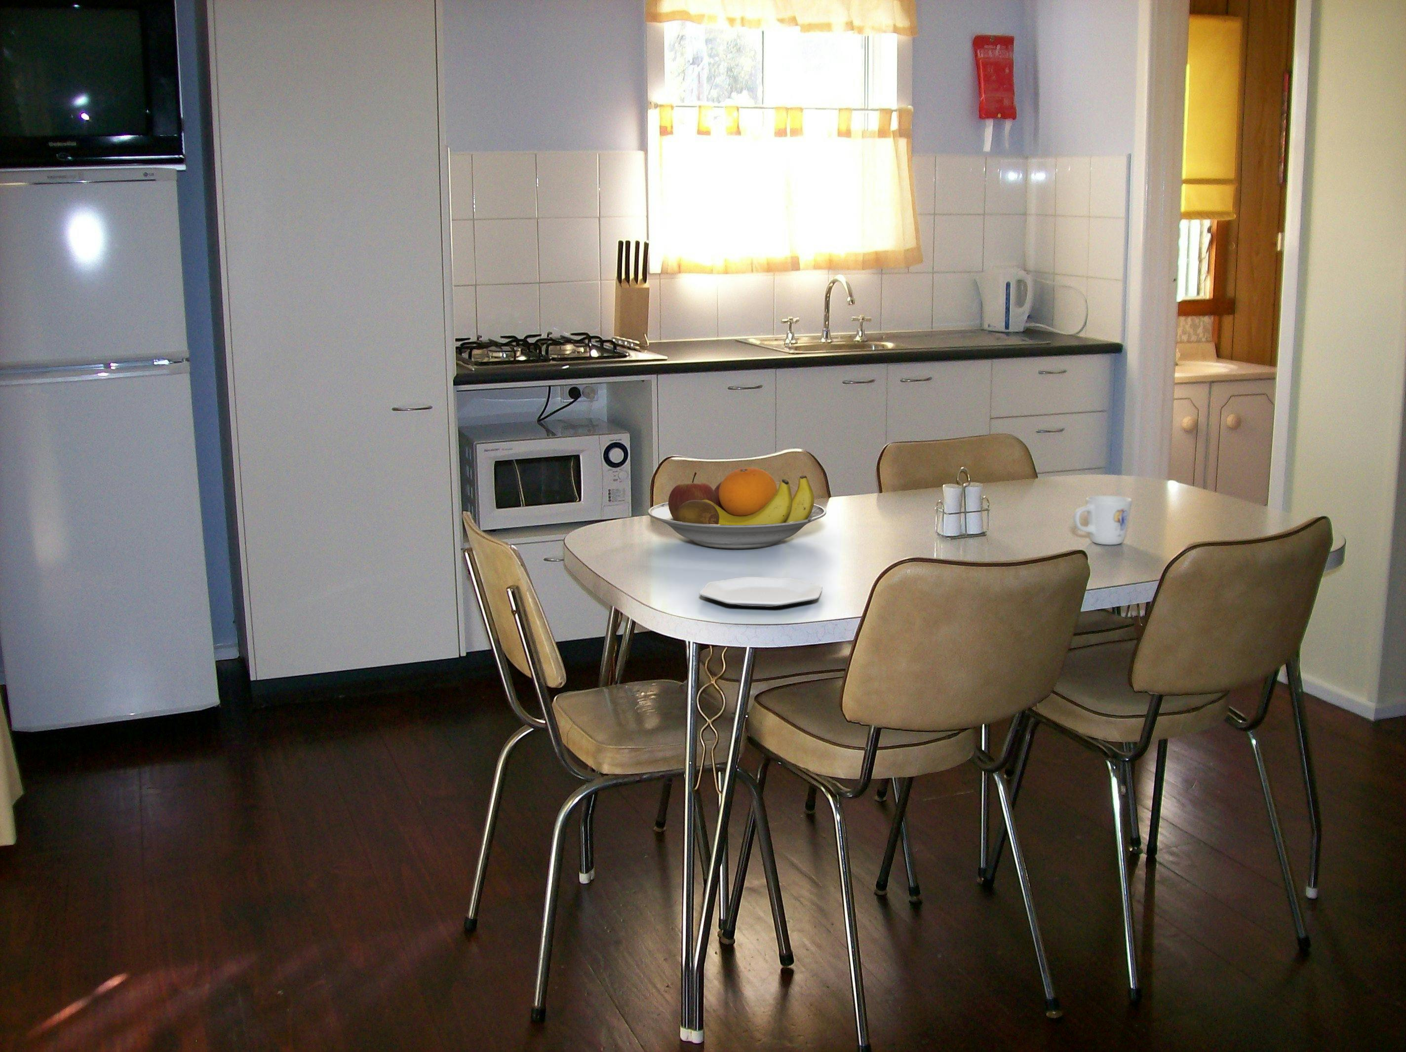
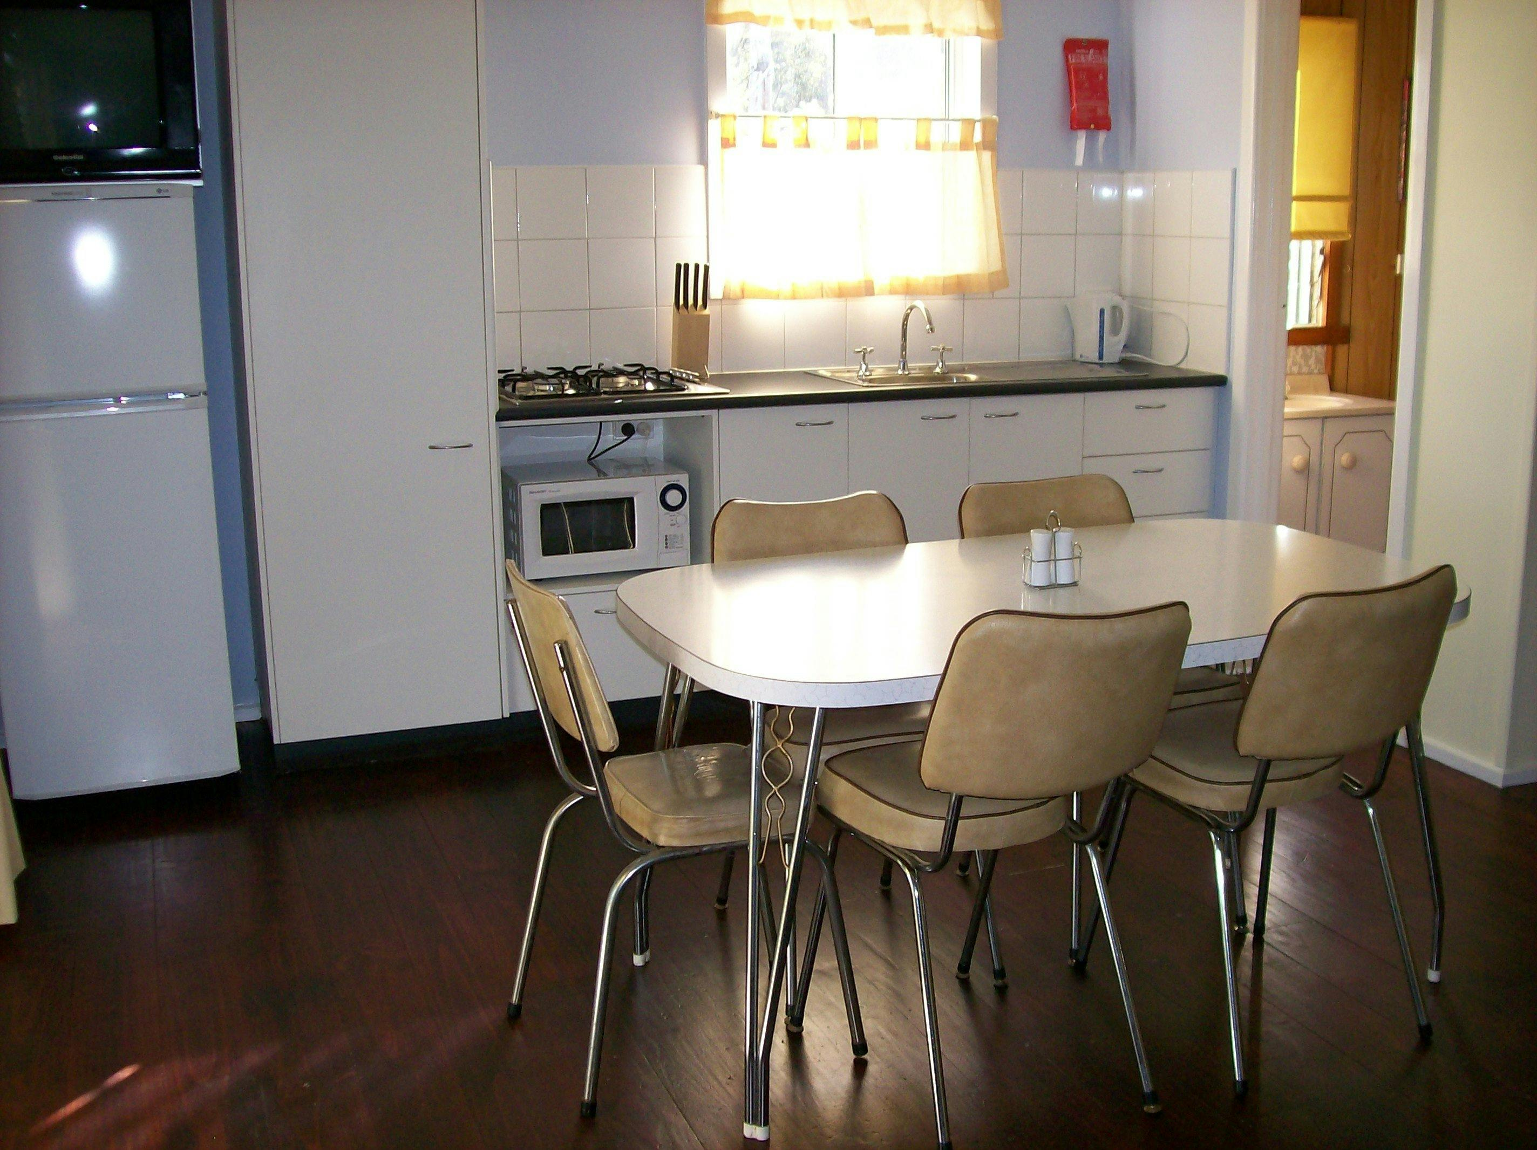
- plate [699,577,823,608]
- mug [1073,495,1133,546]
- fruit bowl [648,467,827,549]
